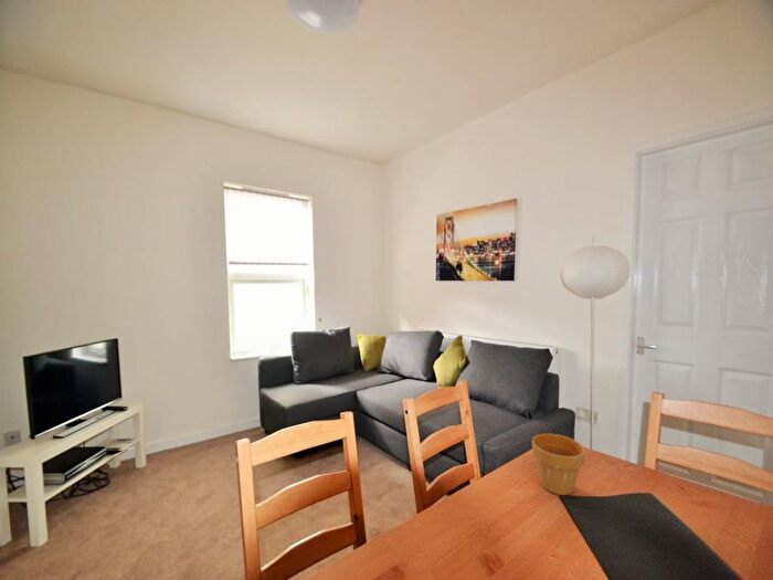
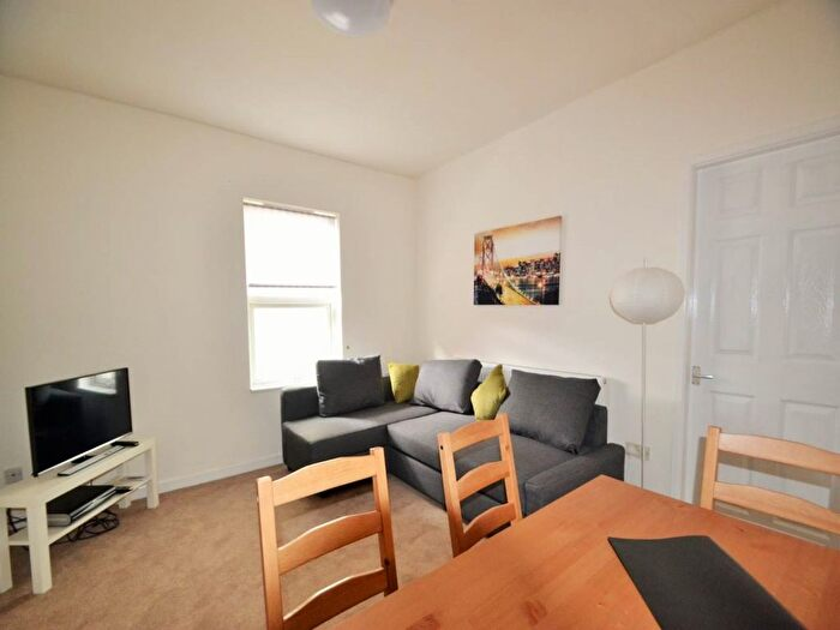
- flower pot [531,433,586,496]
